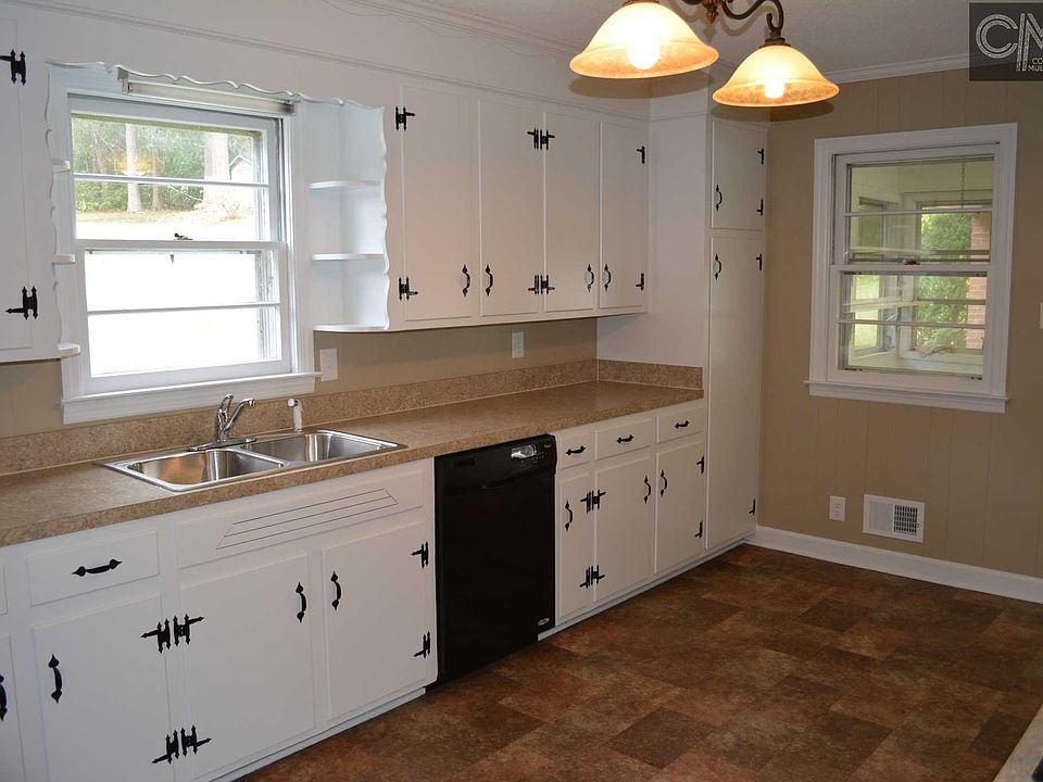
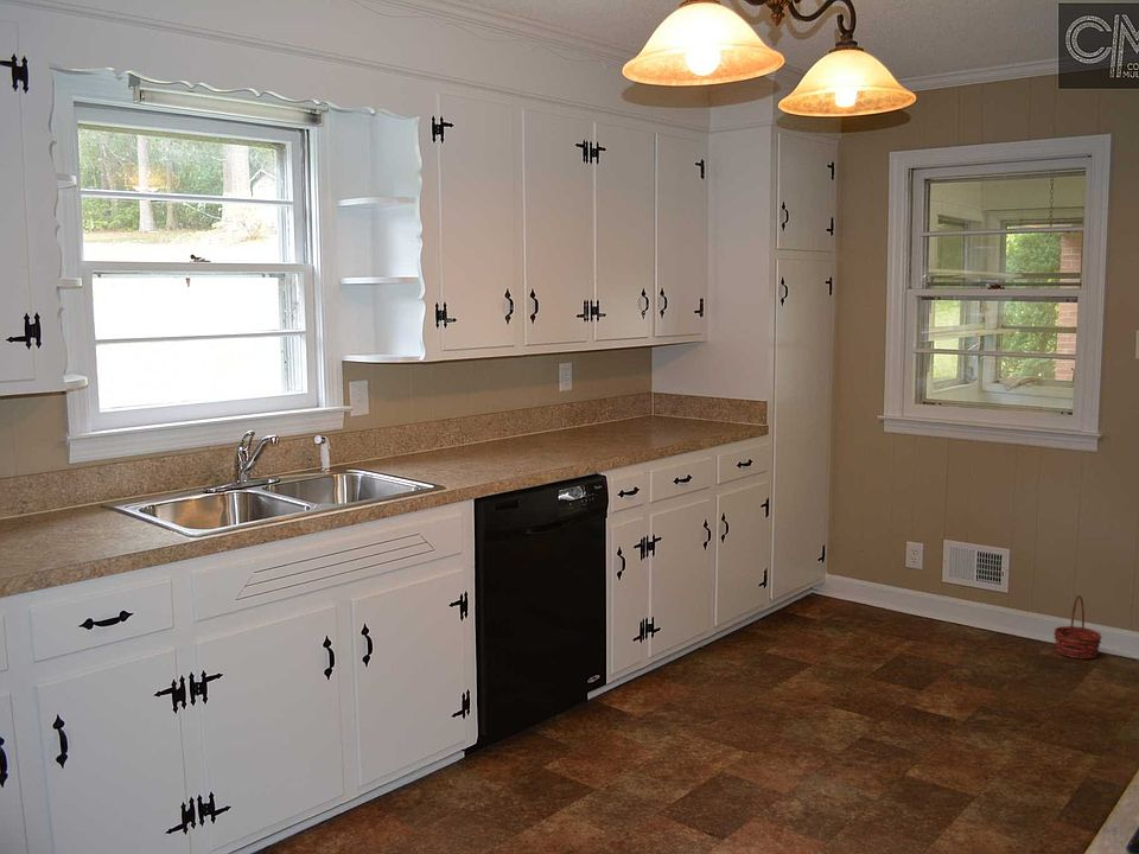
+ basket [1052,594,1103,659]
